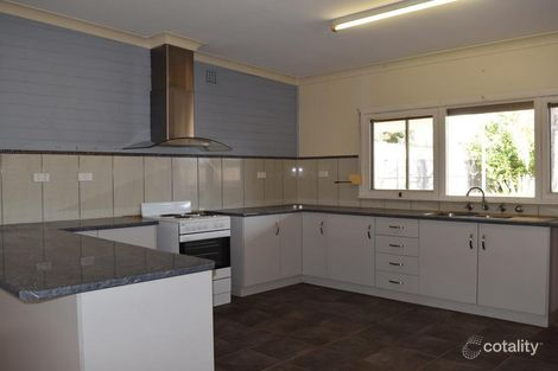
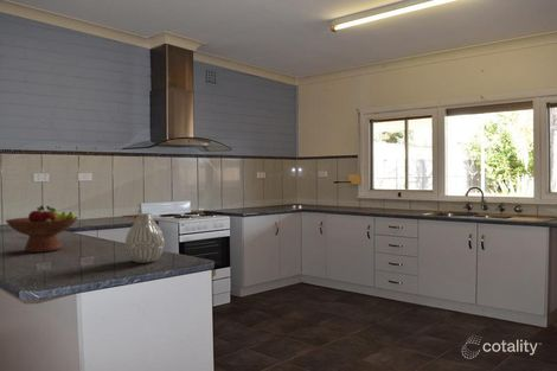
+ fruit bowl [4,204,79,254]
+ vase [124,212,166,264]
